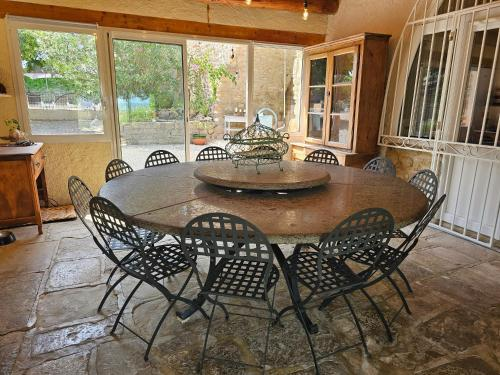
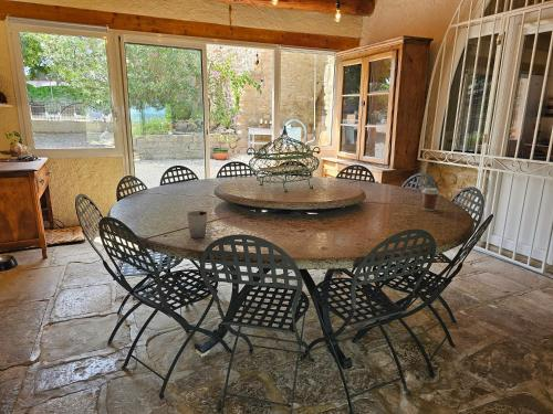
+ cup [186,210,208,240]
+ coffee cup [420,187,440,212]
